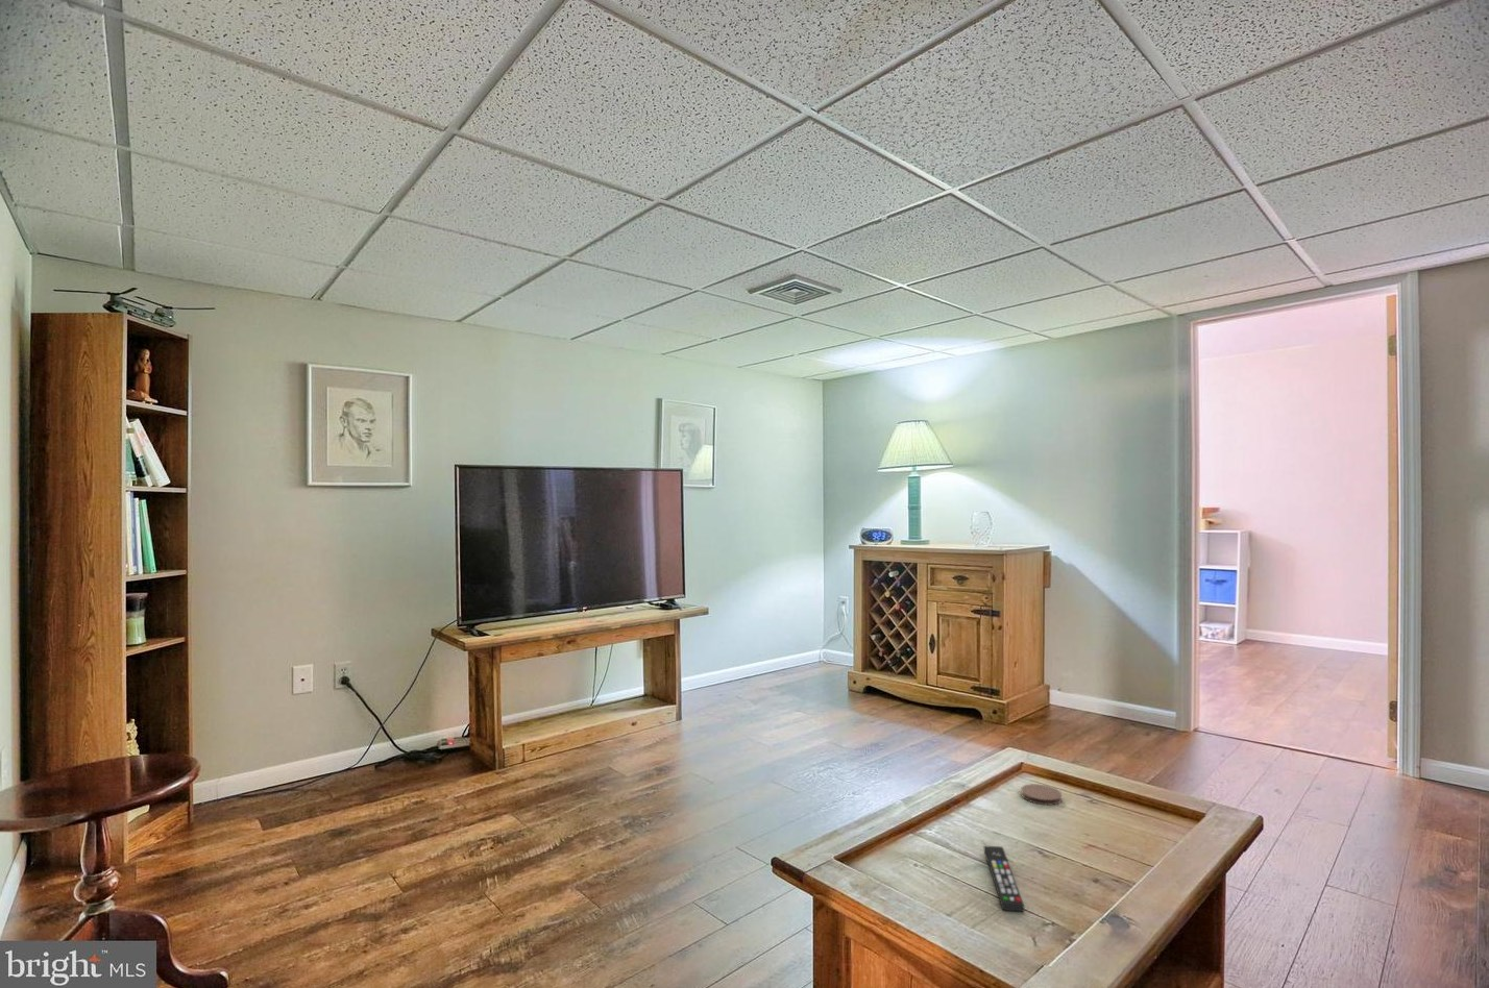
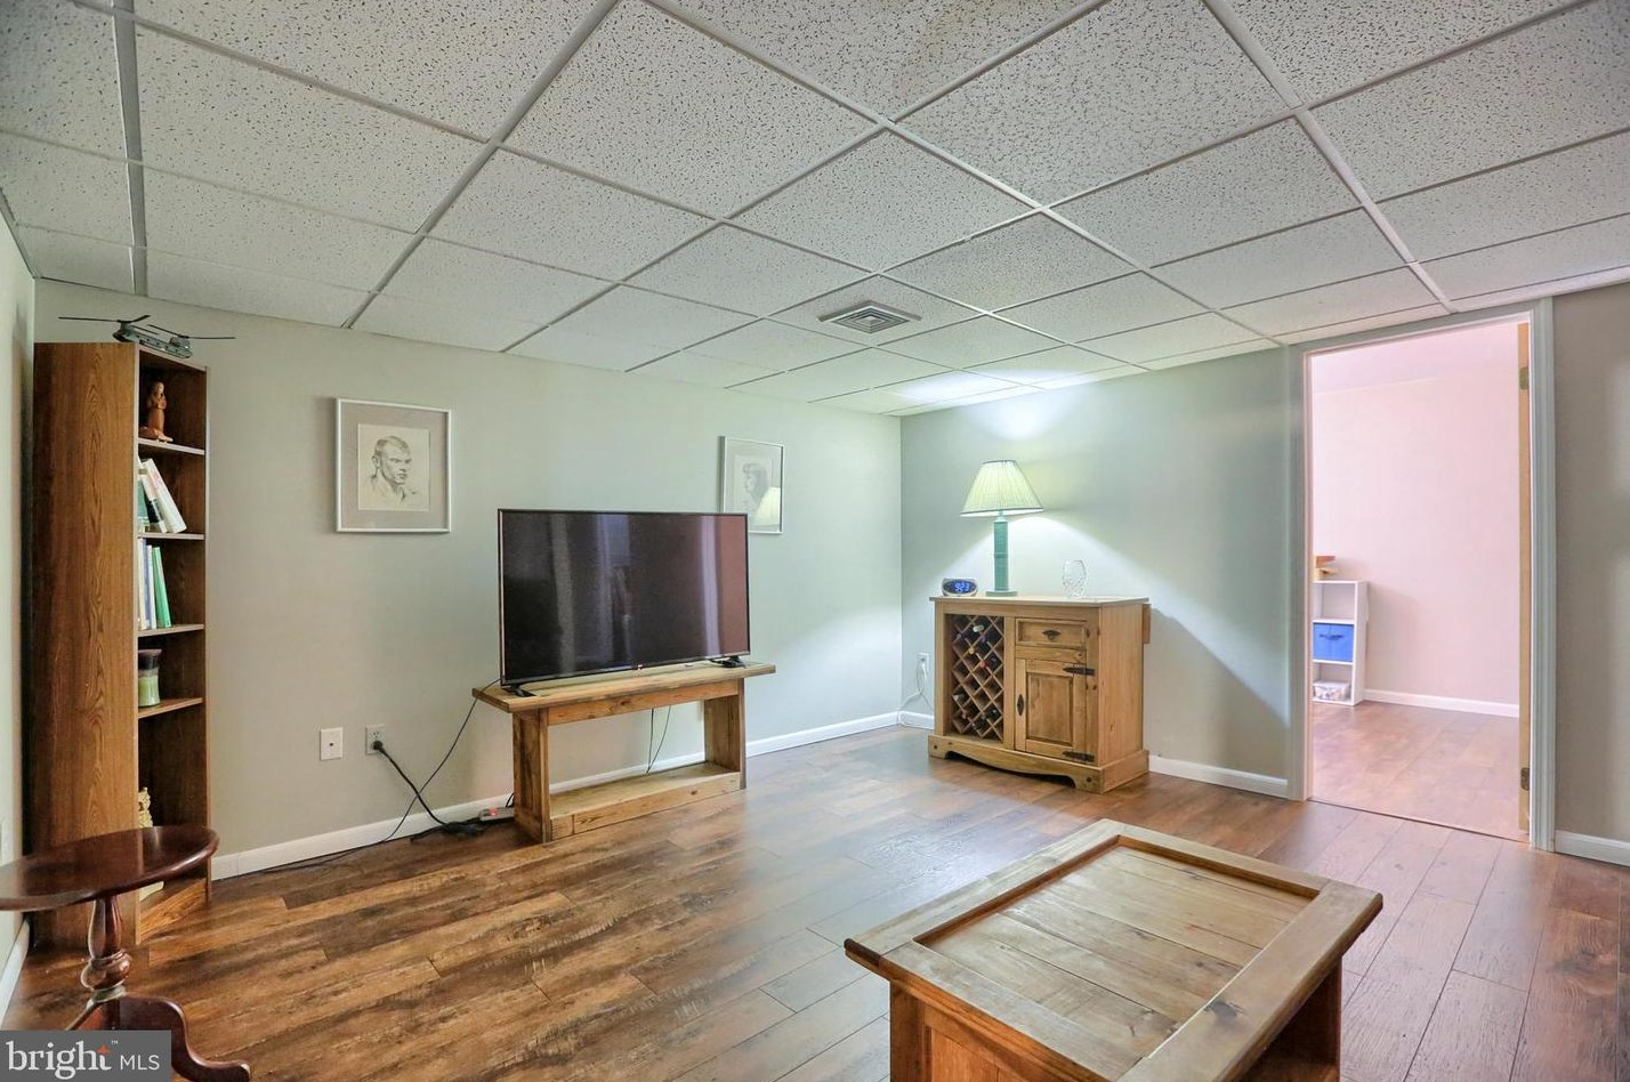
- remote control [983,845,1025,913]
- coaster [1020,783,1062,806]
